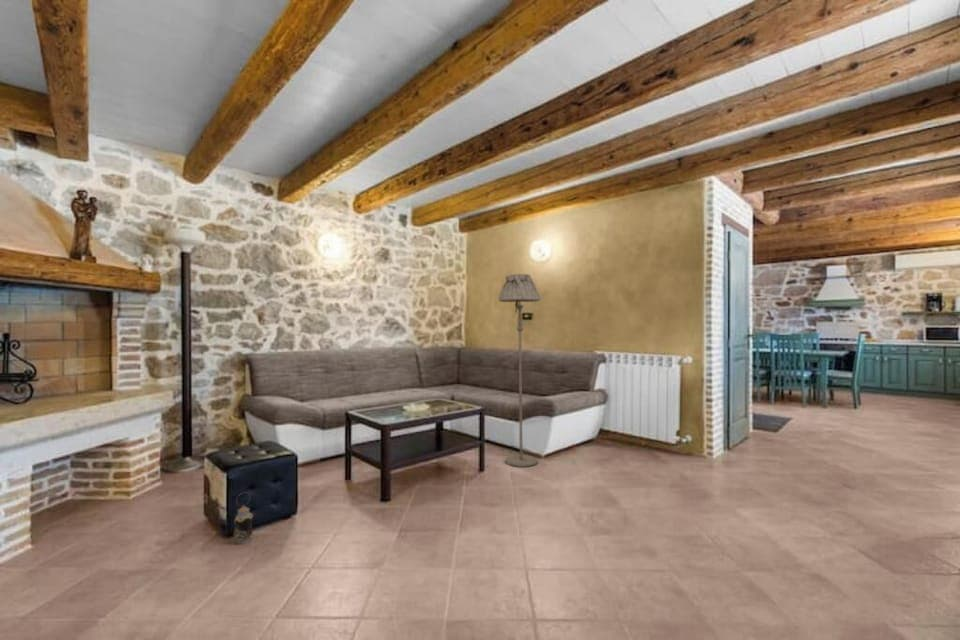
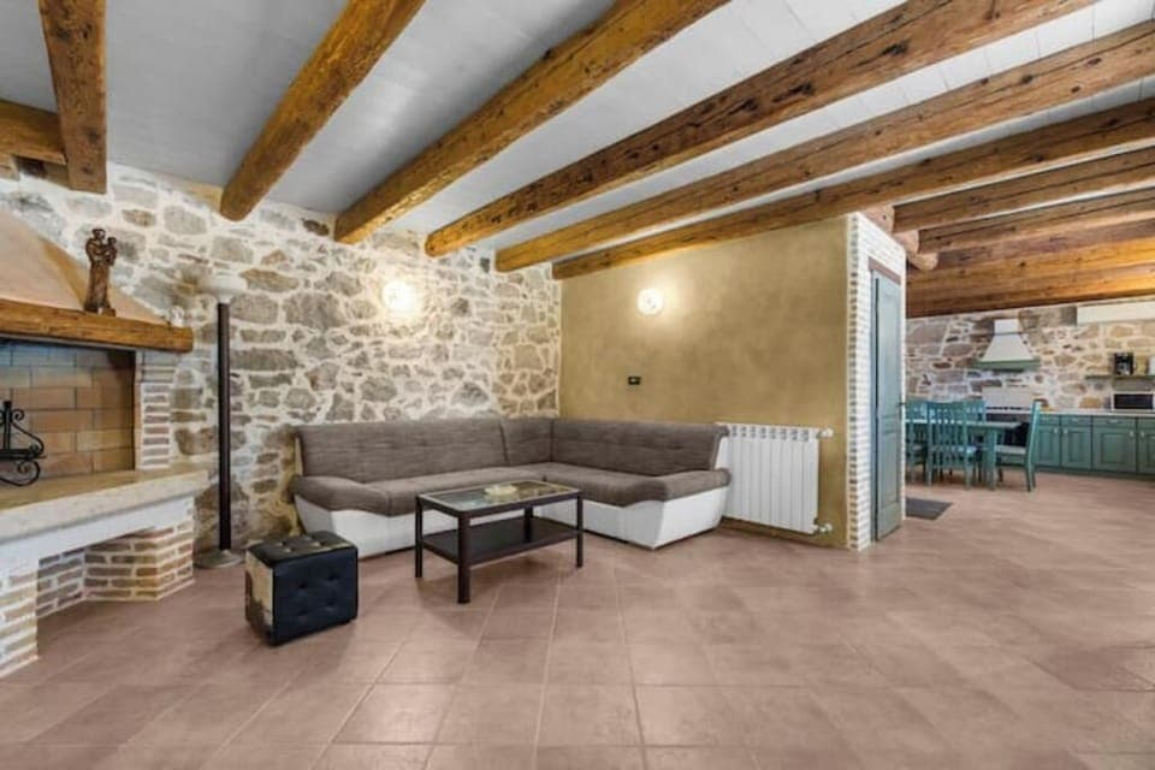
- floor lamp [498,273,542,468]
- lantern [233,491,254,545]
